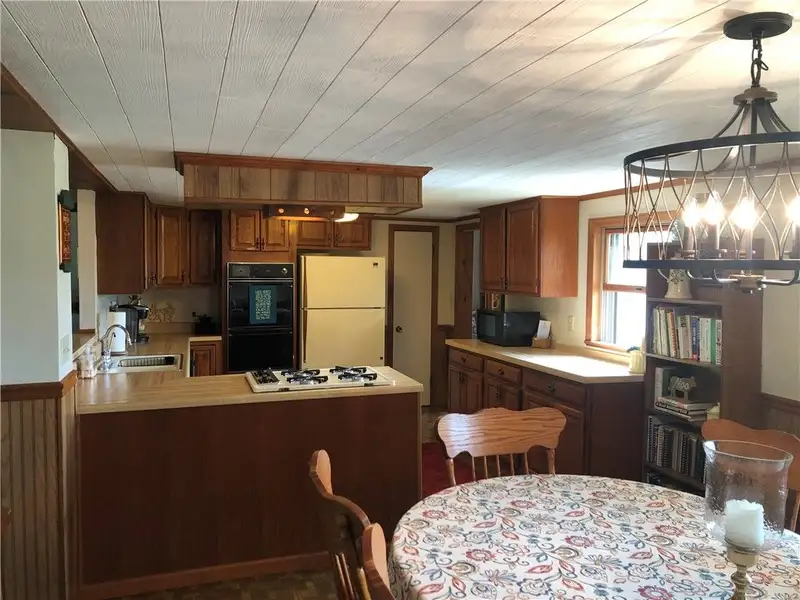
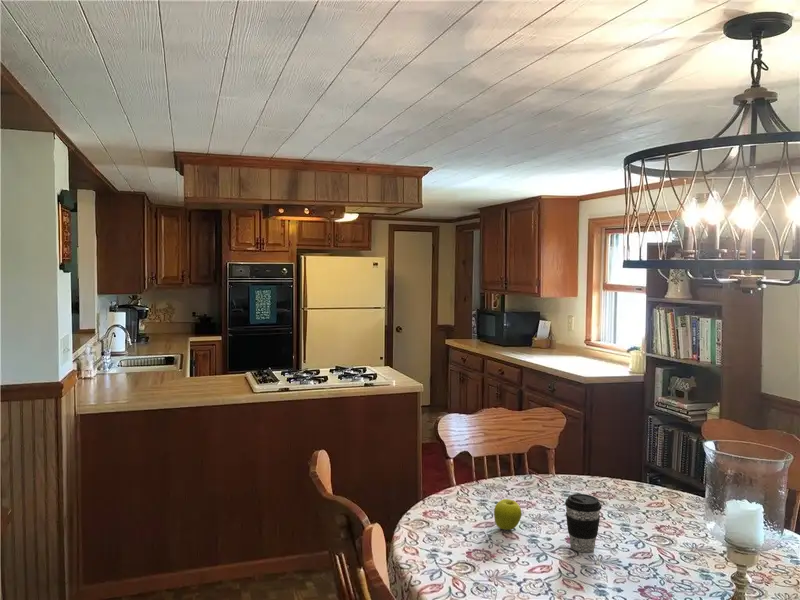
+ fruit [493,498,523,531]
+ coffee cup [564,493,602,553]
